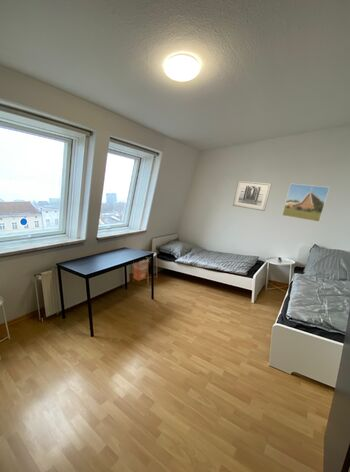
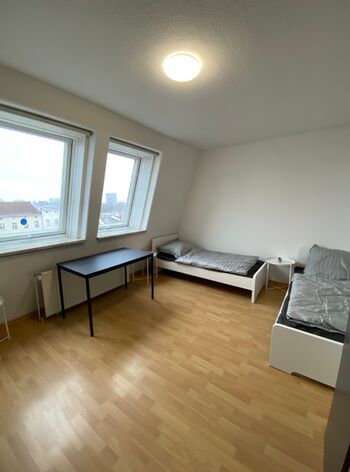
- waste bin [132,258,150,282]
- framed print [281,183,331,223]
- wall art [232,179,272,212]
